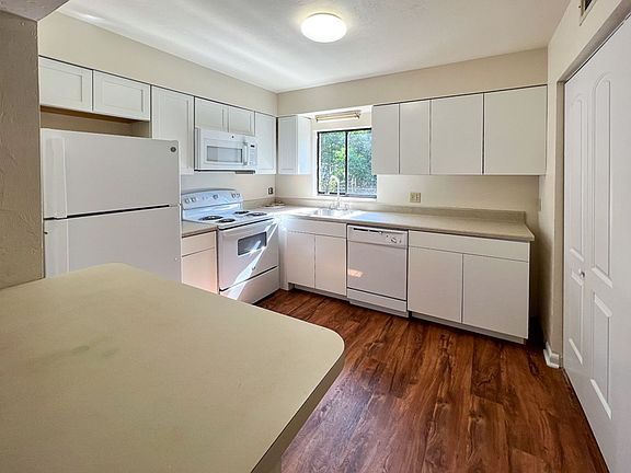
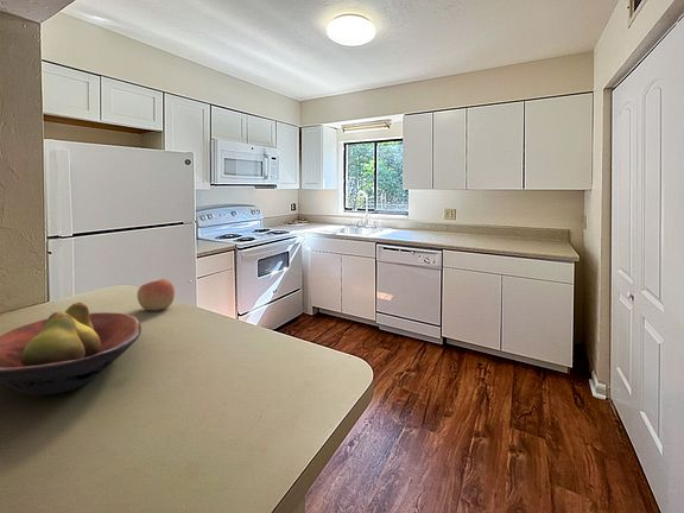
+ apple [137,278,176,312]
+ fruit bowl [0,302,142,397]
